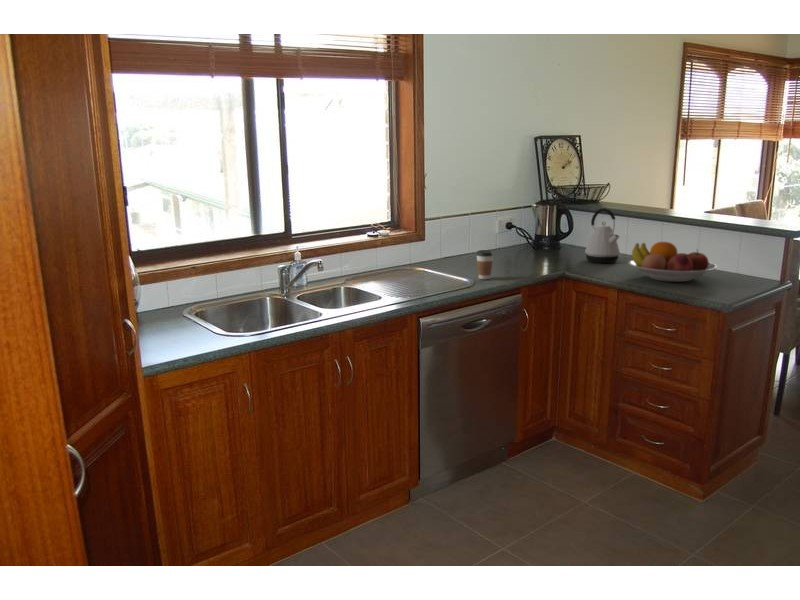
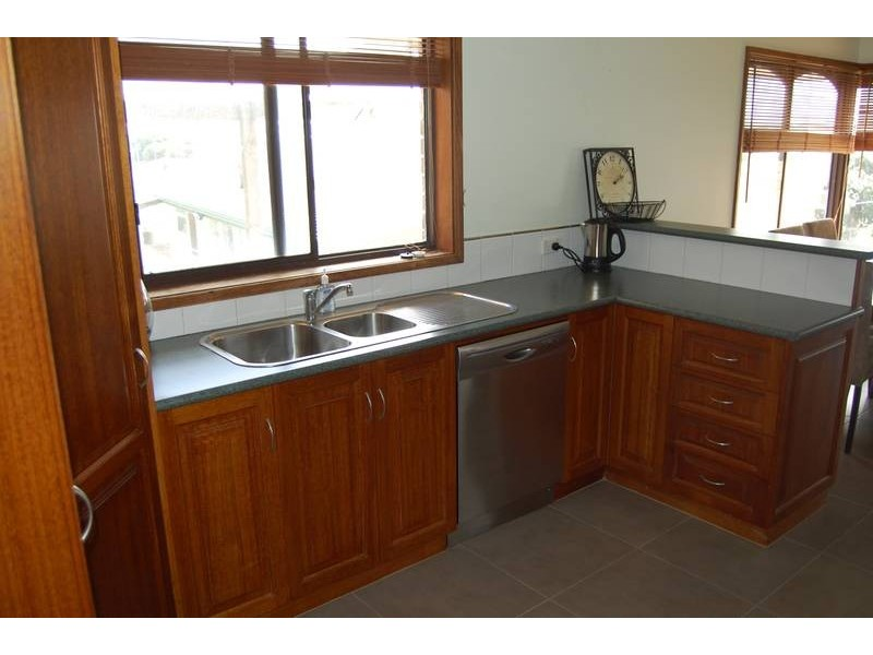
- kettle [584,207,621,264]
- coffee cup [476,249,494,280]
- fruit bowl [627,241,718,283]
